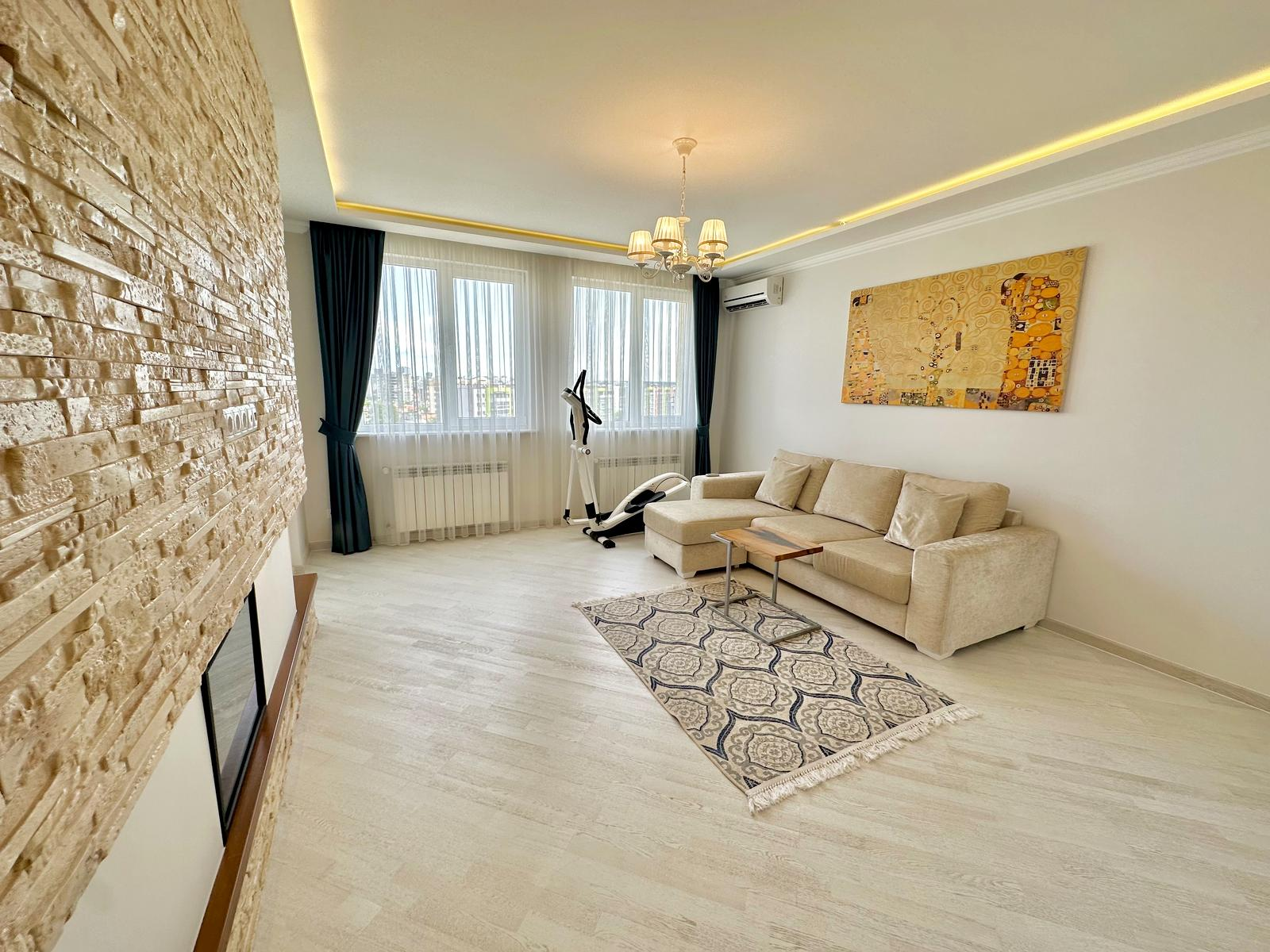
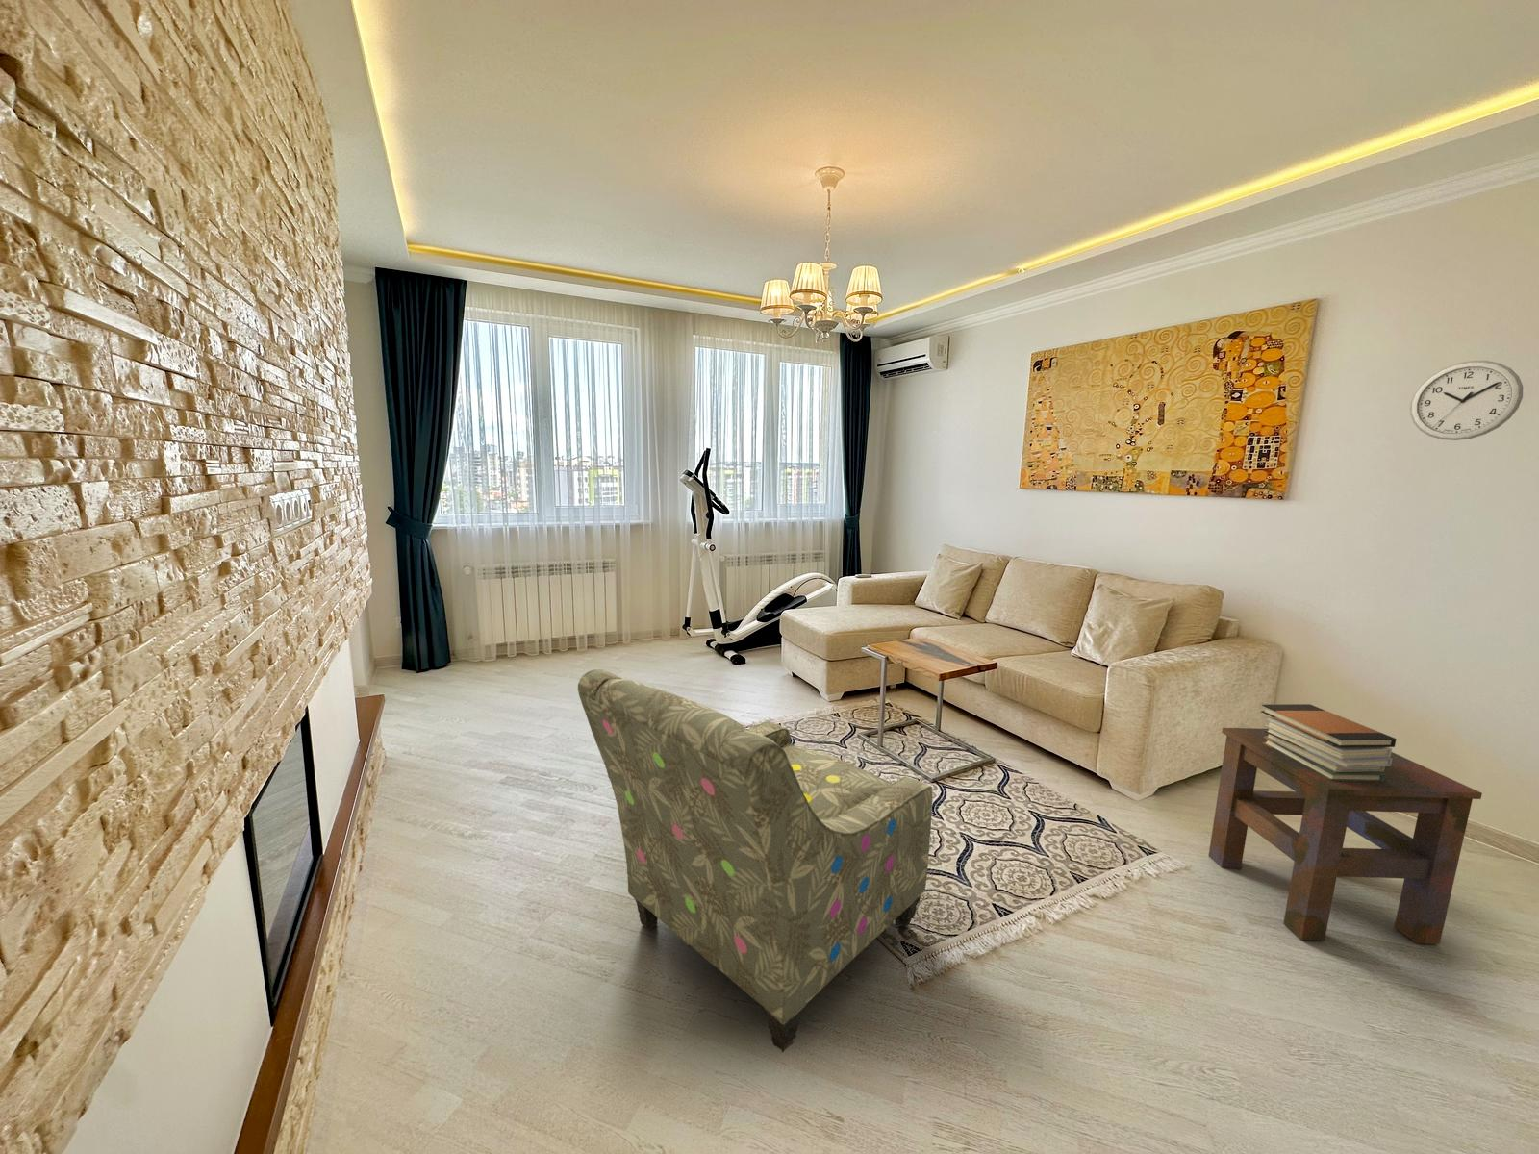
+ armchair [577,668,933,1053]
+ side table [1207,727,1483,946]
+ book stack [1260,703,1397,782]
+ wall clock [1409,360,1523,441]
